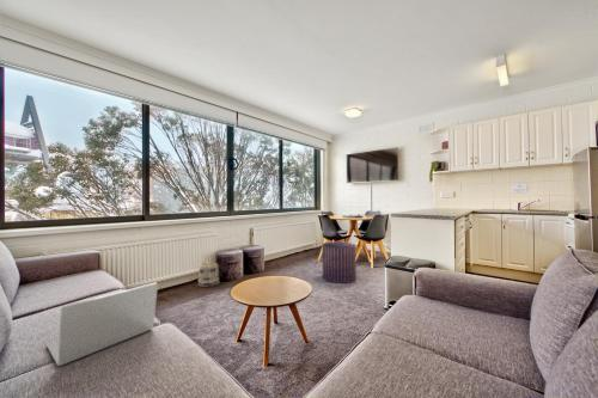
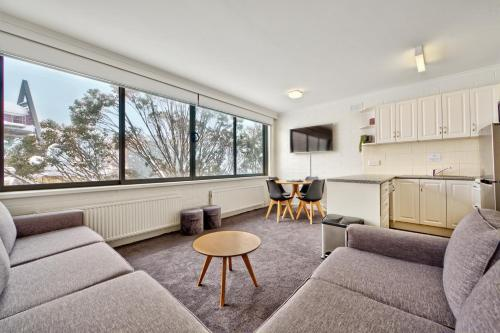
- stool [321,240,358,284]
- basket [197,255,220,288]
- laptop [45,281,159,367]
